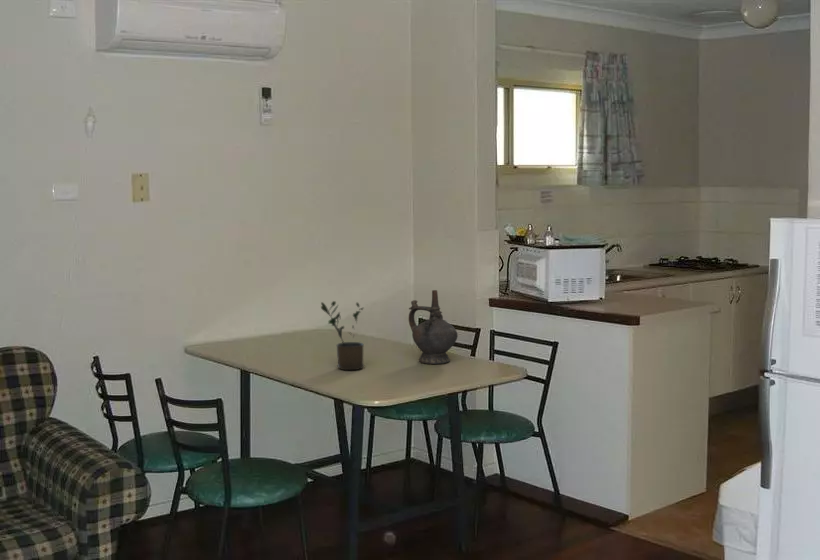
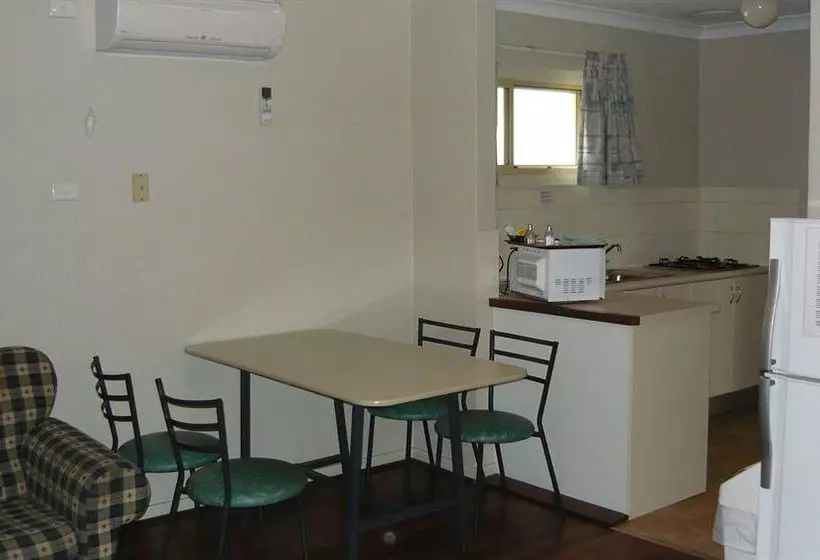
- potted plant [320,300,365,371]
- ceremonial vessel [408,289,459,365]
